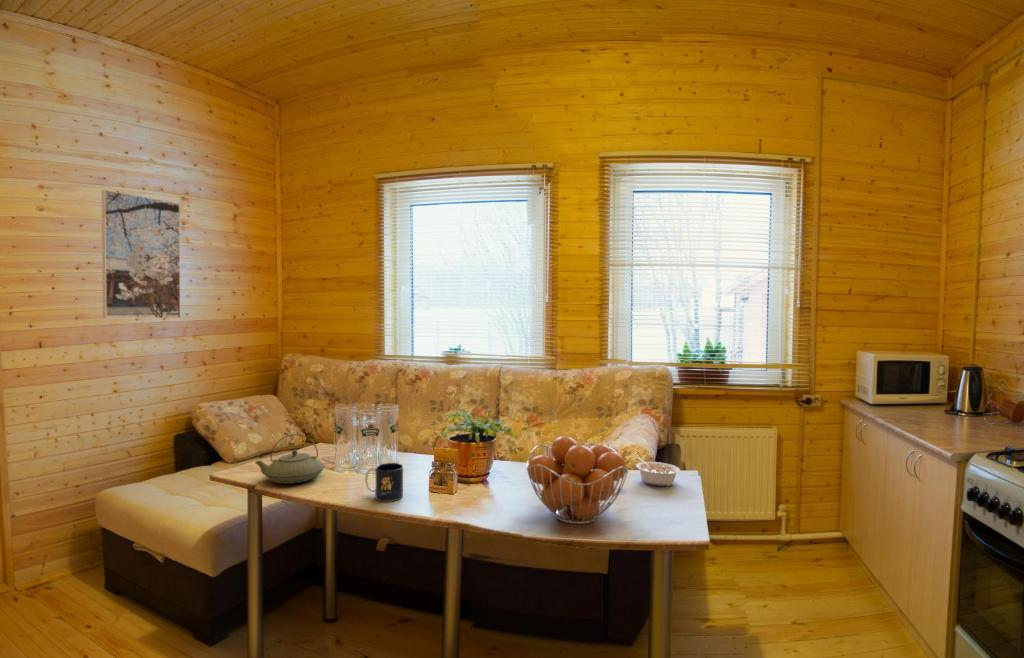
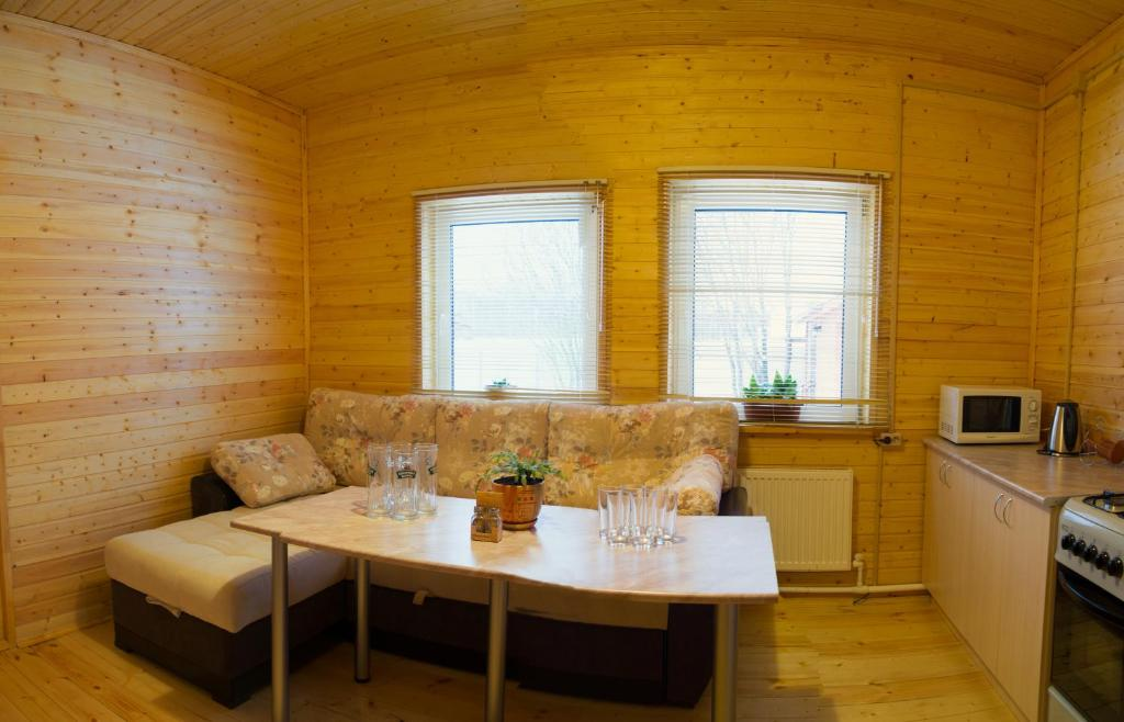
- legume [635,456,681,487]
- teapot [254,433,326,485]
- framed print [101,189,181,319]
- mug [364,462,404,503]
- fruit basket [525,435,629,525]
